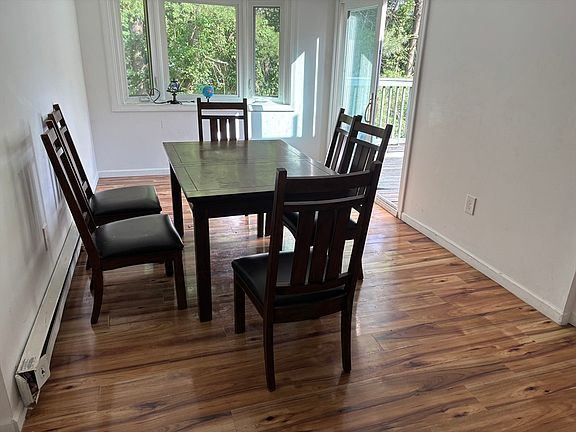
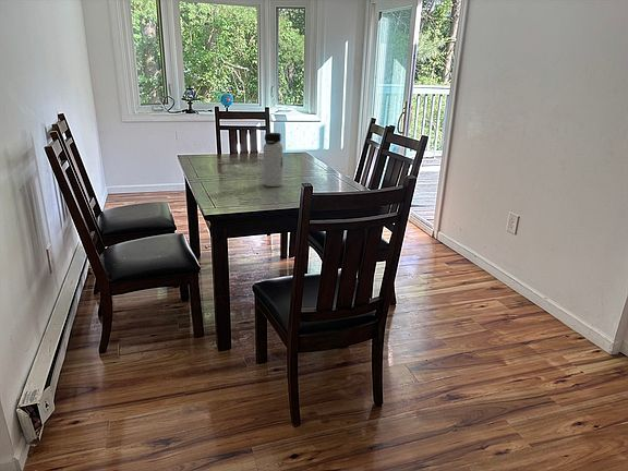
+ water bottle [263,132,283,188]
